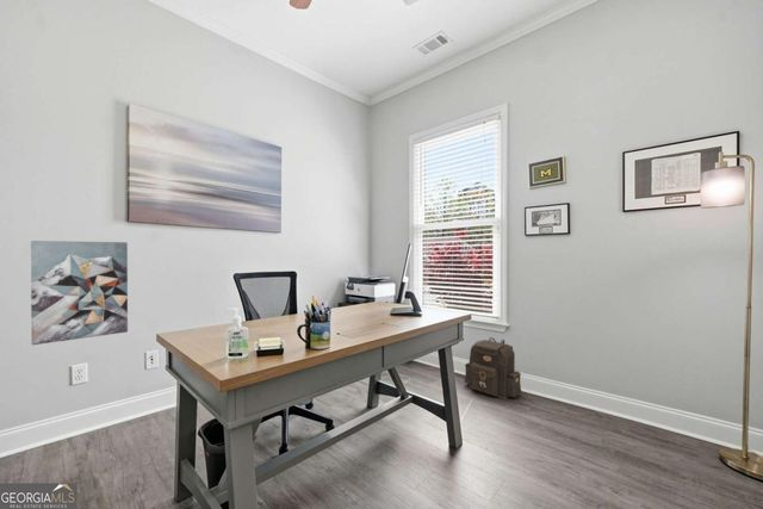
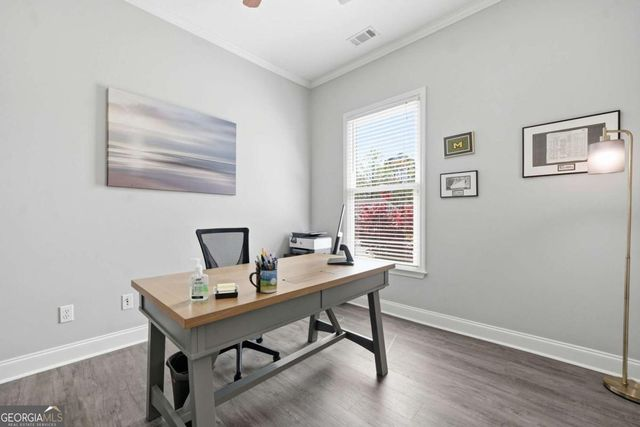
- backpack [463,336,523,401]
- wall art [30,240,129,346]
